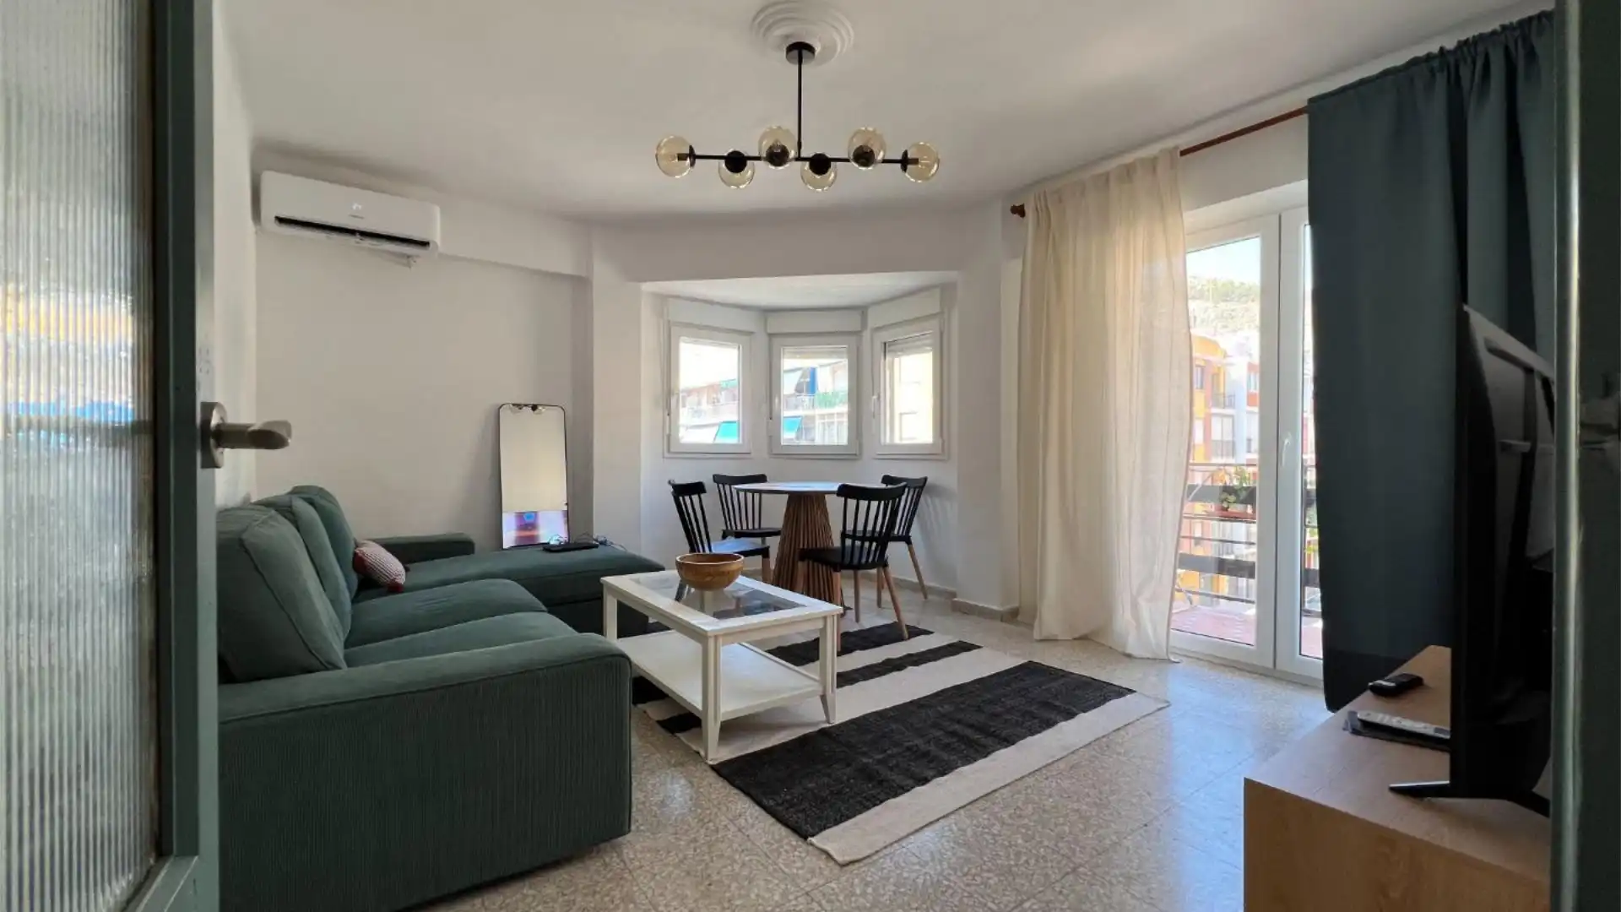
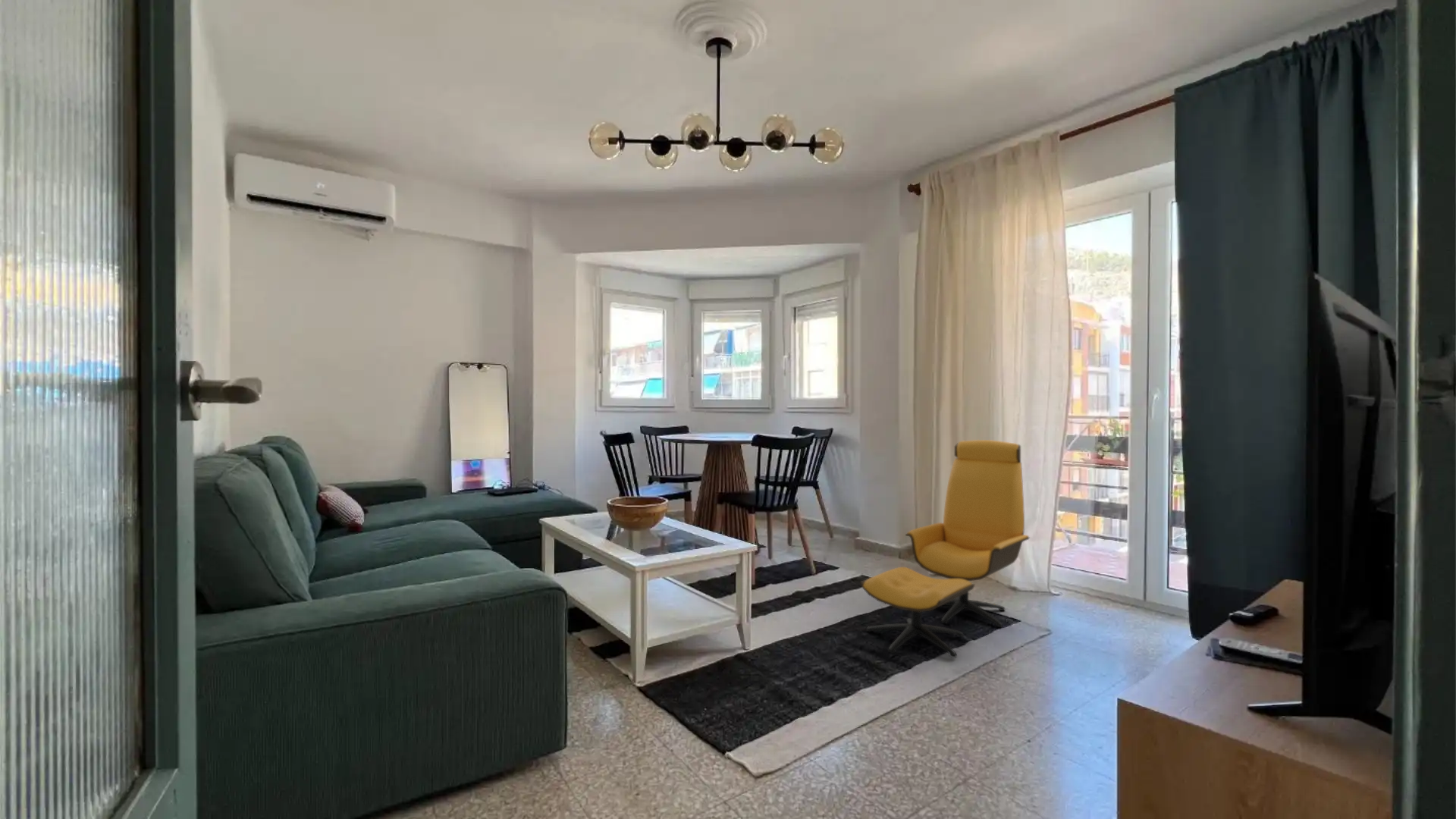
+ lounge chair [859,439,1030,658]
